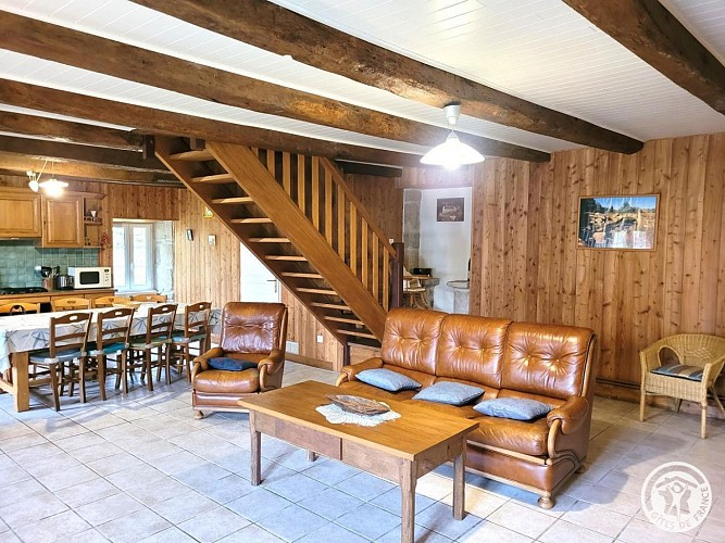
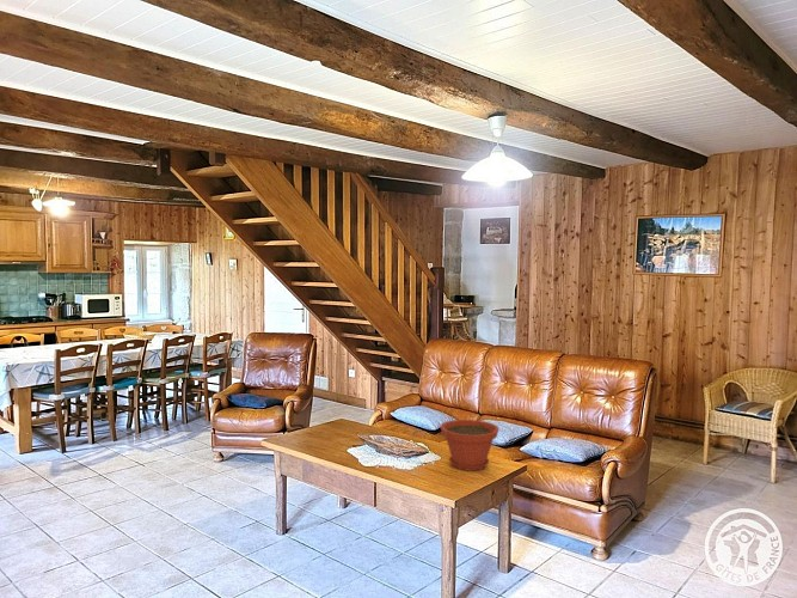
+ plant pot [440,419,501,472]
